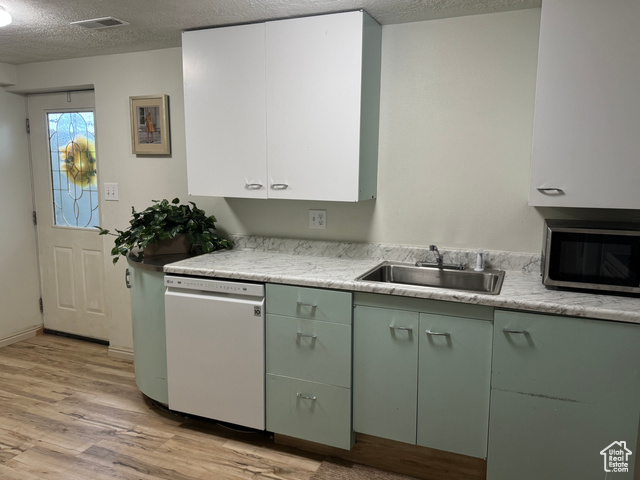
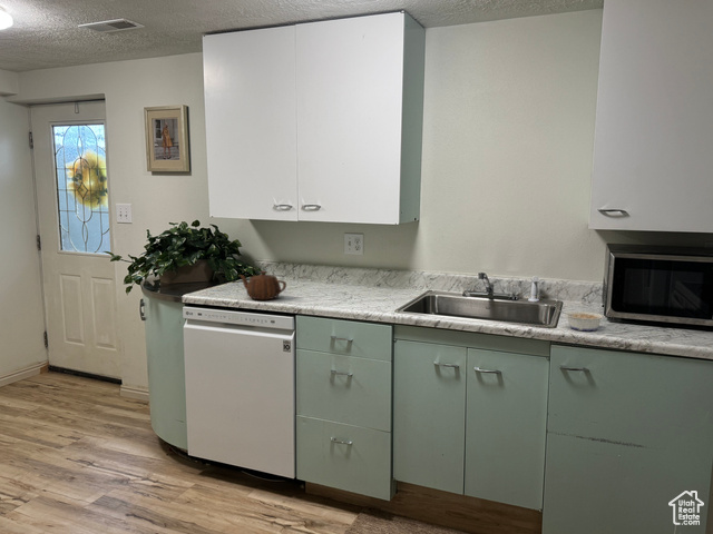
+ legume [556,308,606,332]
+ teapot [238,270,287,300]
